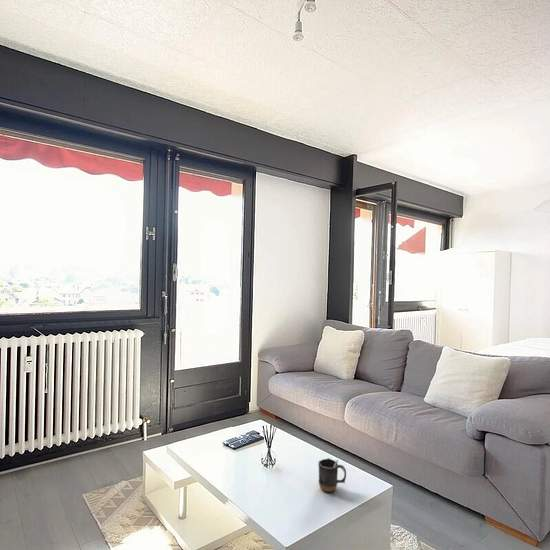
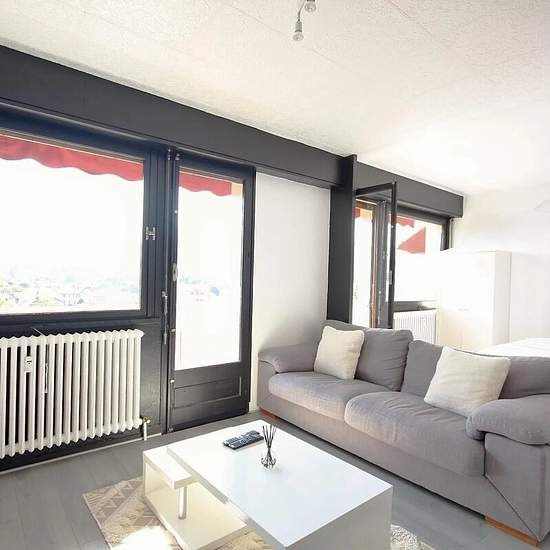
- mug [317,457,347,493]
